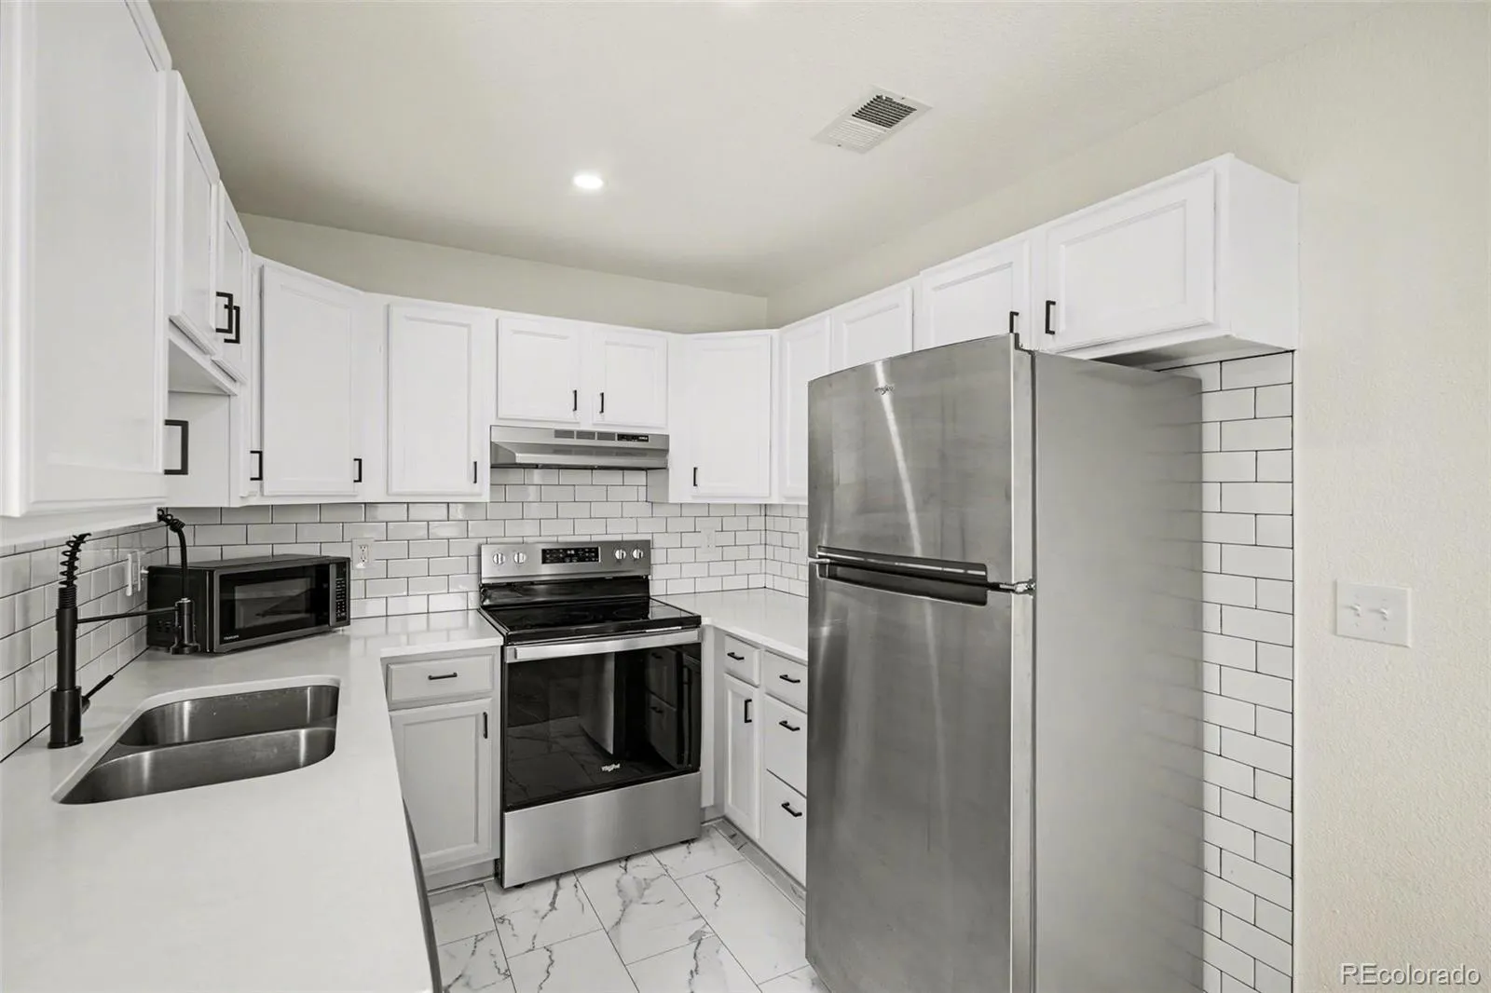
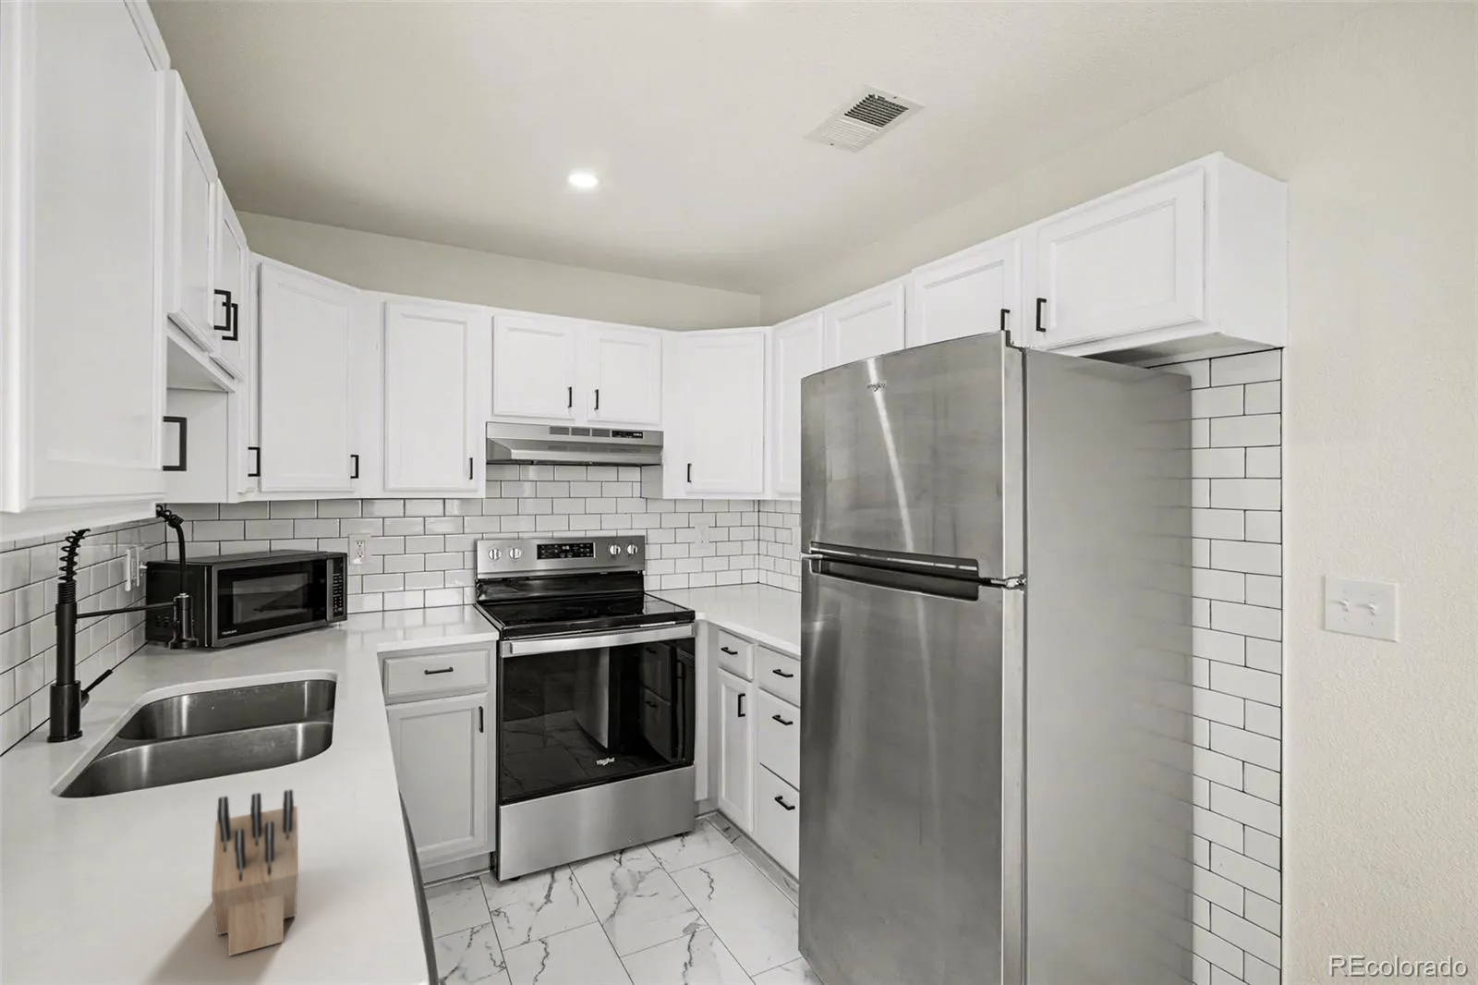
+ knife block [211,788,299,958]
